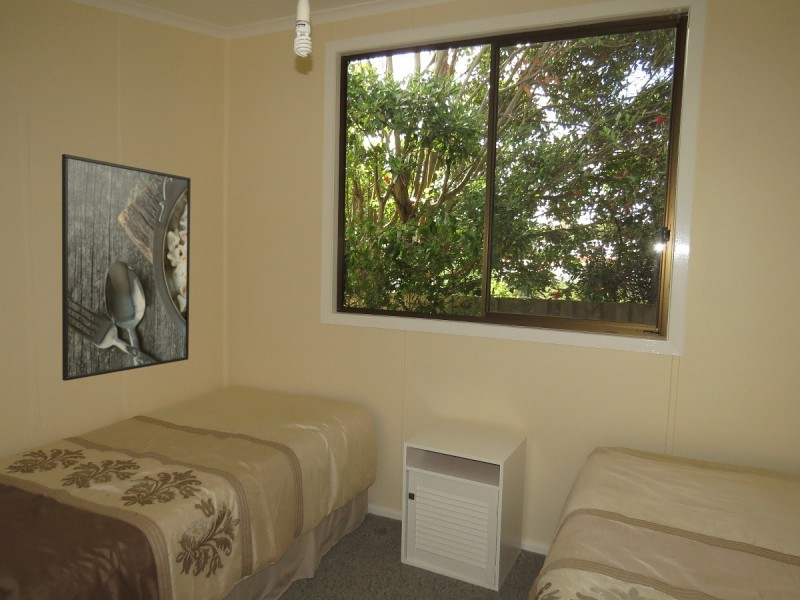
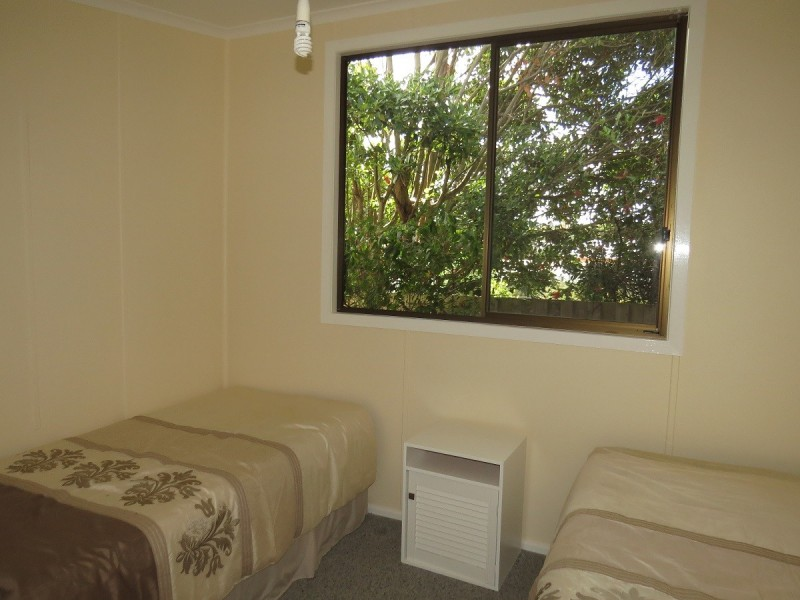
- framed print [61,153,192,382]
